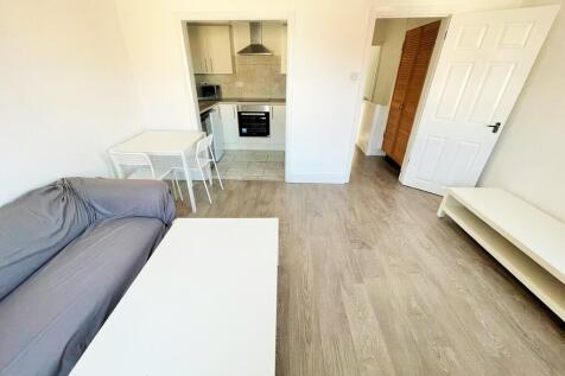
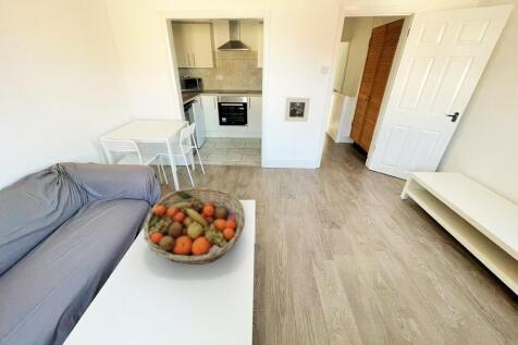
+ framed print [284,97,311,123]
+ fruit basket [143,186,246,266]
